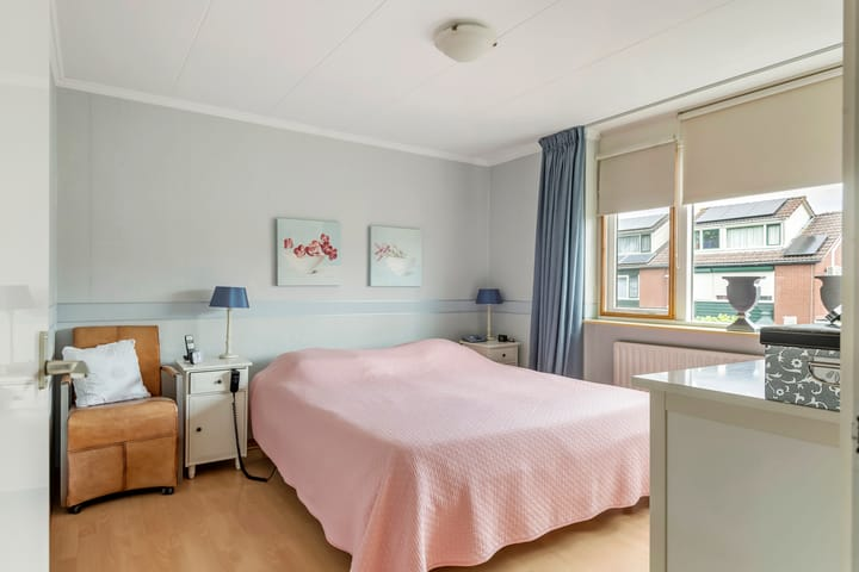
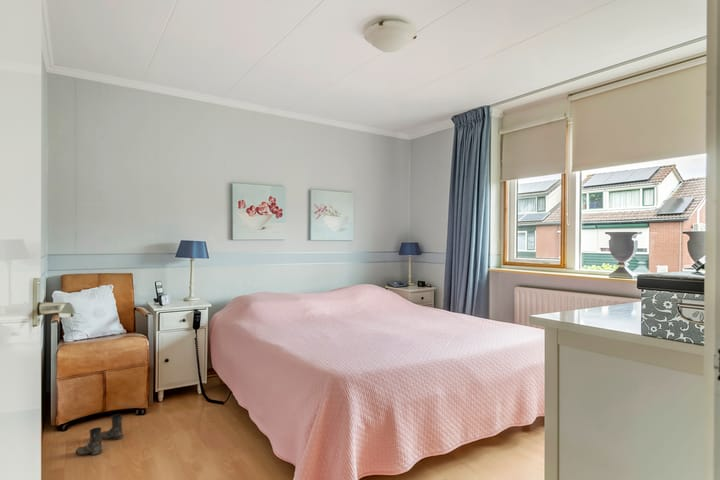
+ boots [74,413,124,456]
